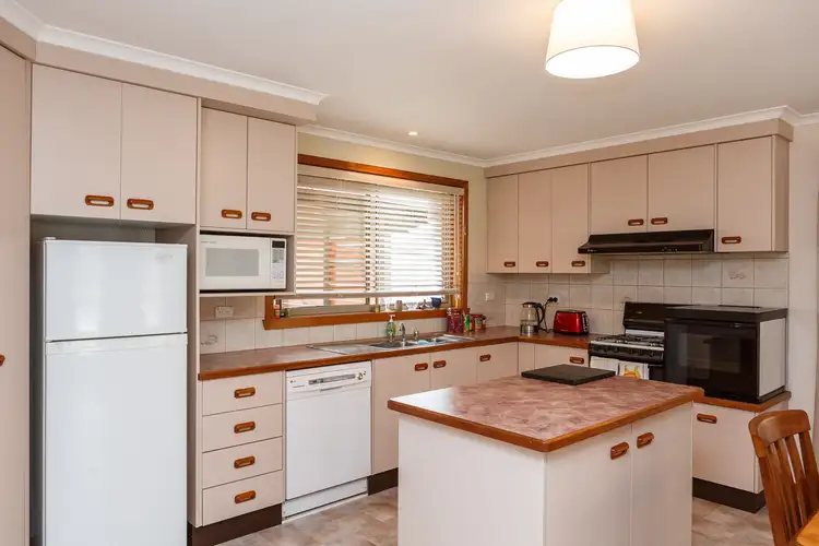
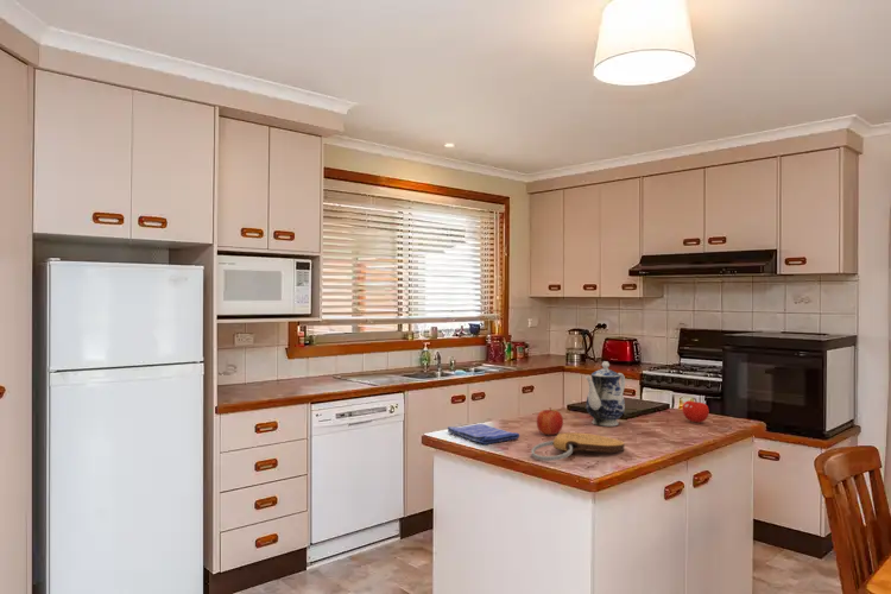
+ fruit [681,397,710,424]
+ key chain [530,431,626,462]
+ teapot [584,360,626,428]
+ fruit [536,406,564,436]
+ dish towel [447,423,520,446]
